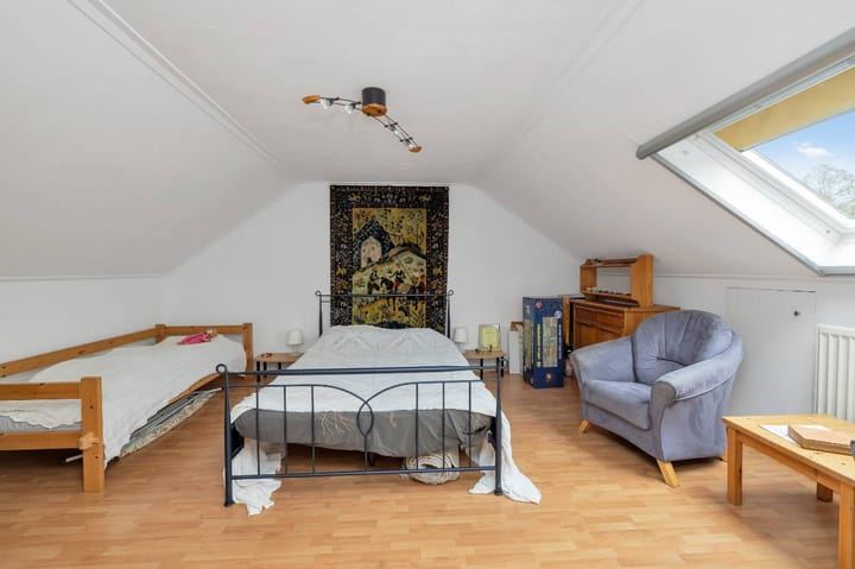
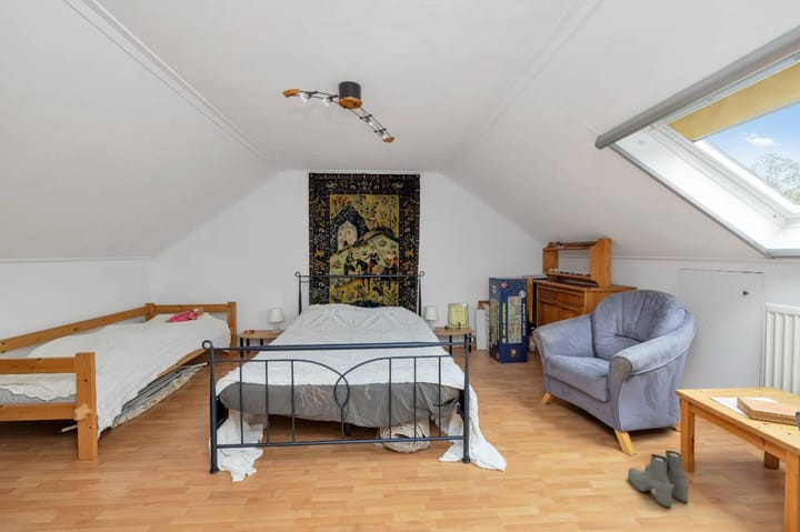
+ boots [627,450,690,509]
